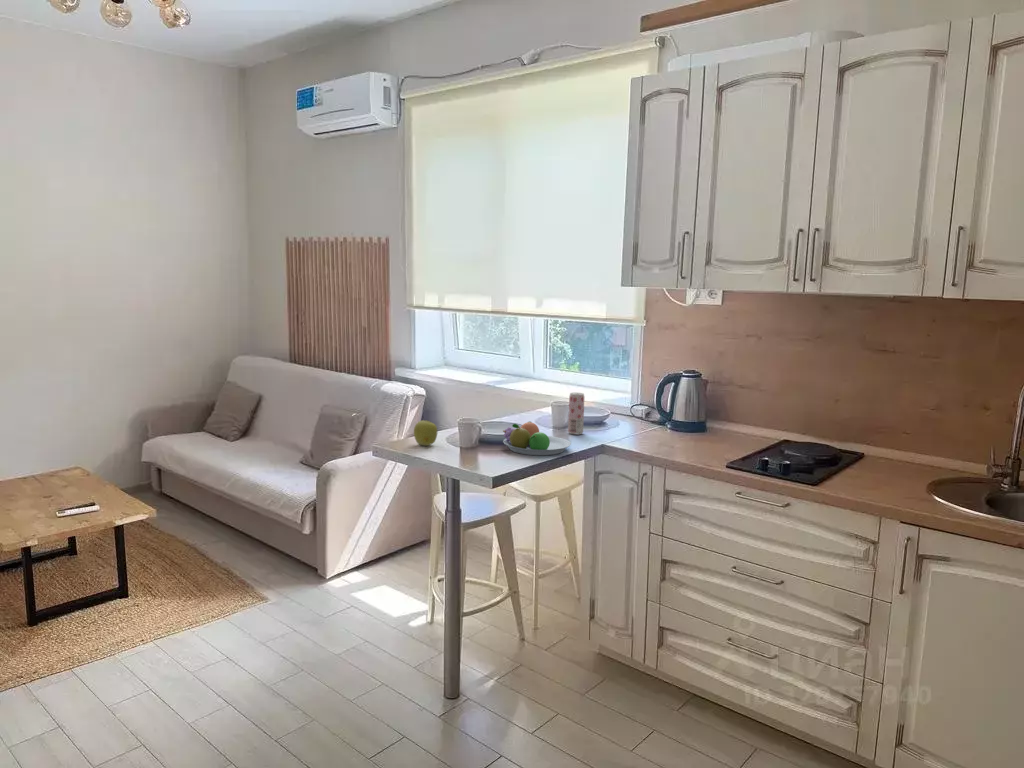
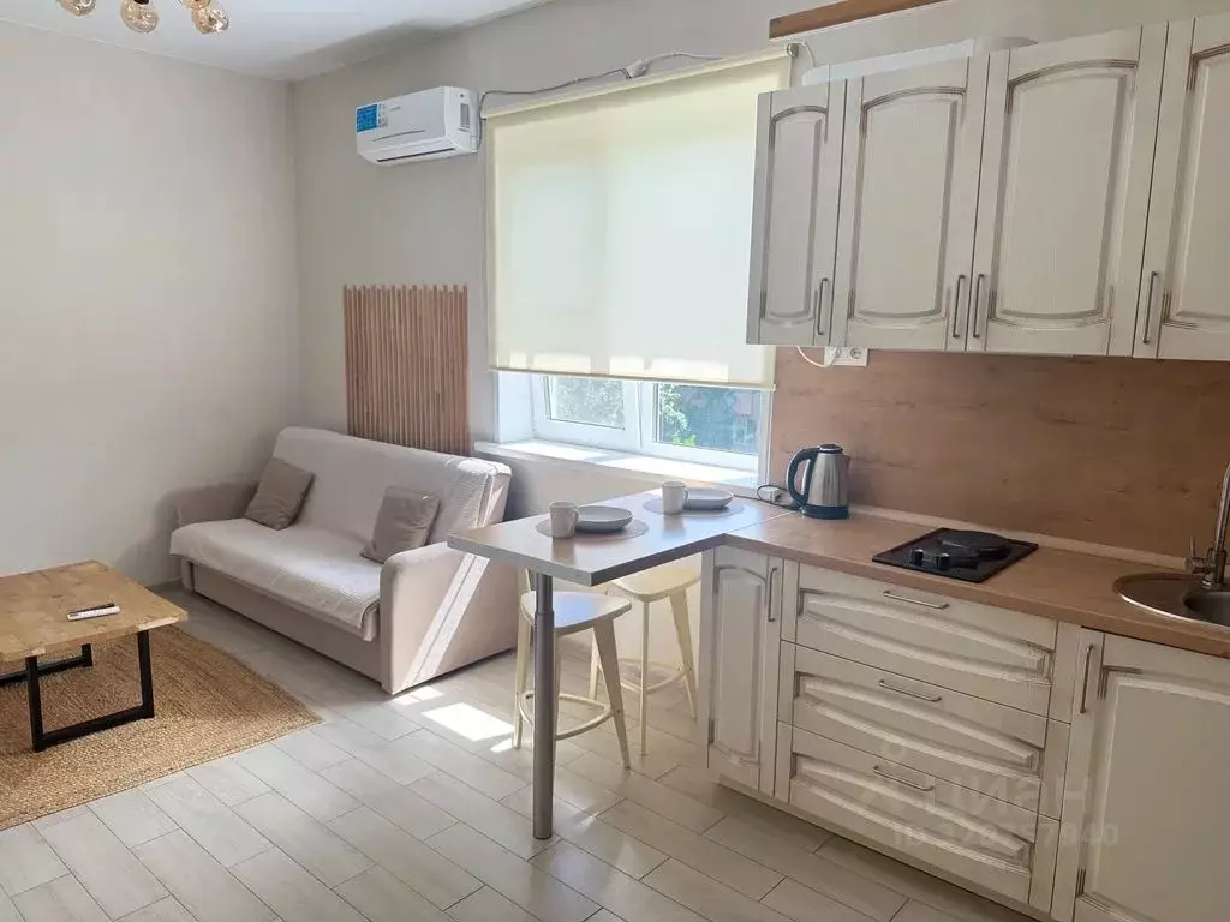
- apple [413,415,438,447]
- beverage can [567,392,585,435]
- fruit bowl [502,421,572,456]
